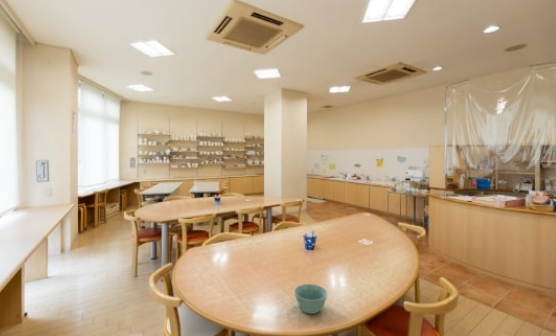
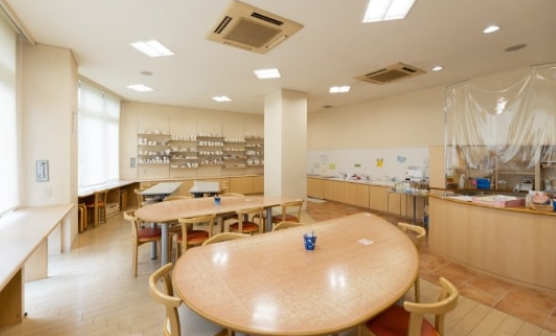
- bowl [293,283,328,315]
